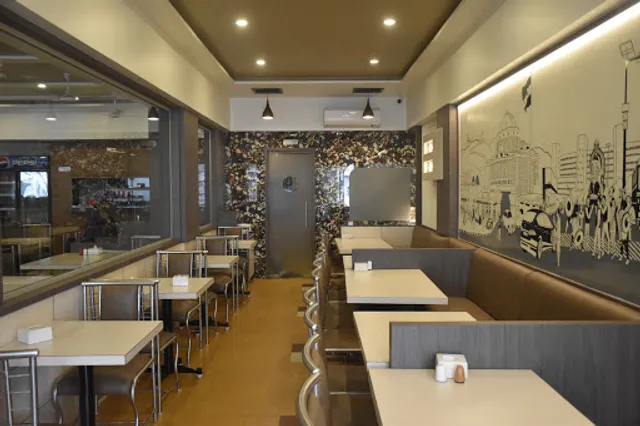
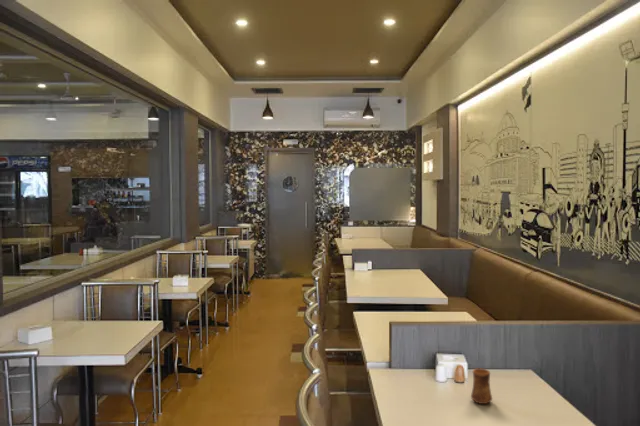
+ cup [470,367,493,405]
